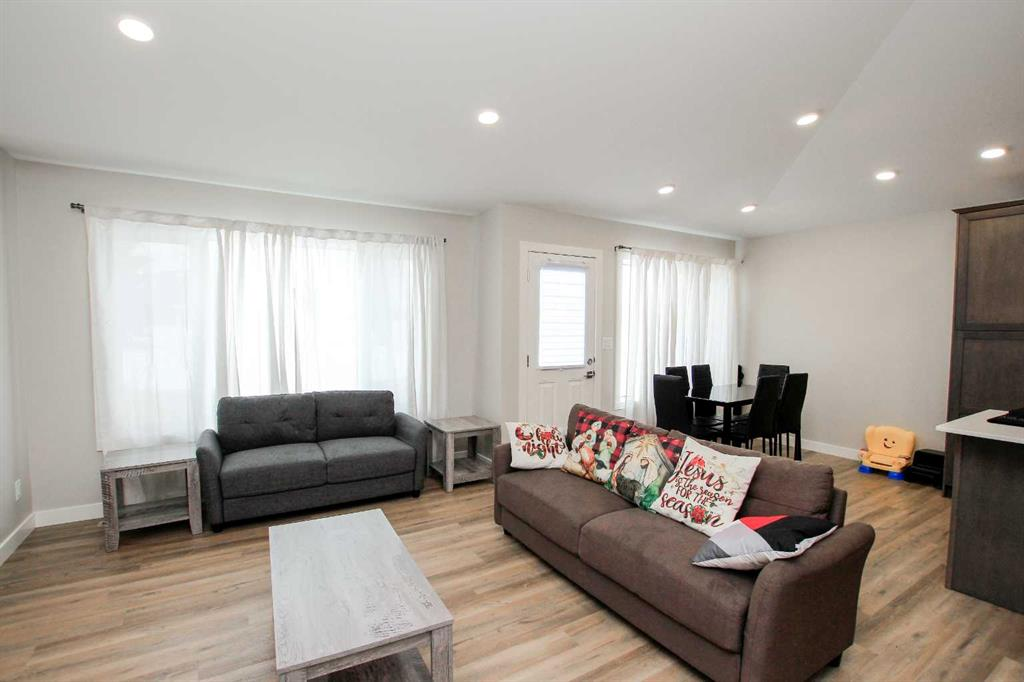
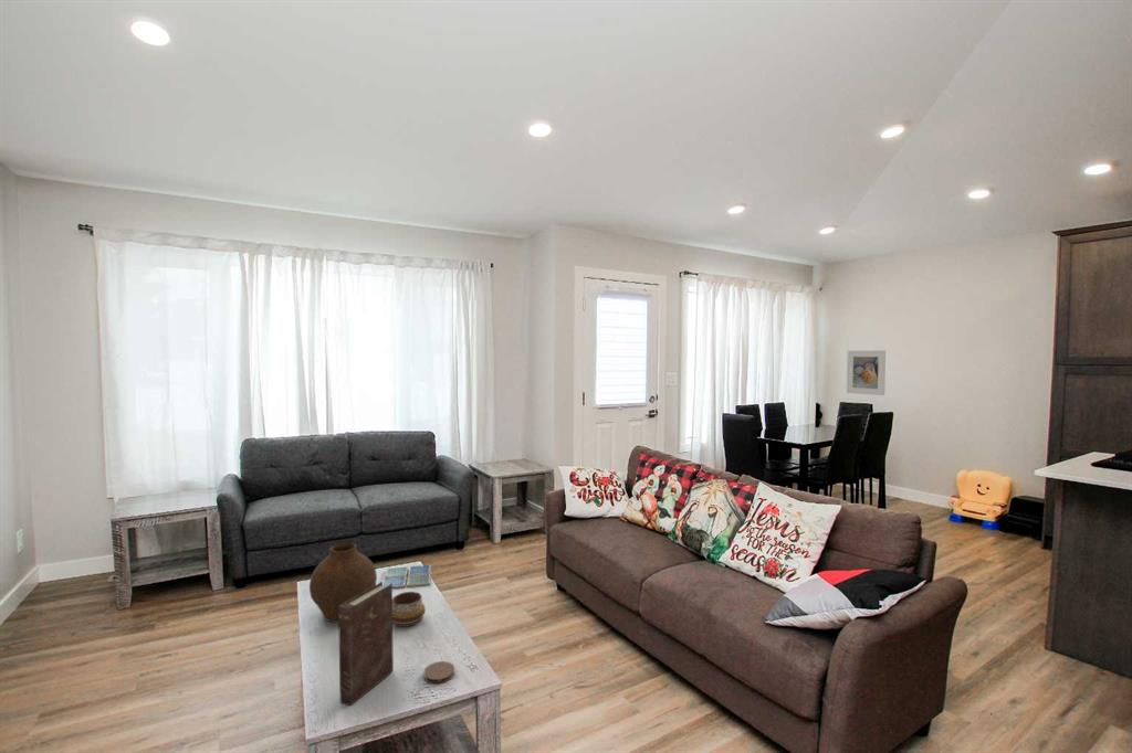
+ book [337,581,395,707]
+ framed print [846,349,887,396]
+ vase [308,542,378,624]
+ decorative bowl [392,591,427,628]
+ coaster [423,660,455,685]
+ drink coaster [382,564,431,590]
